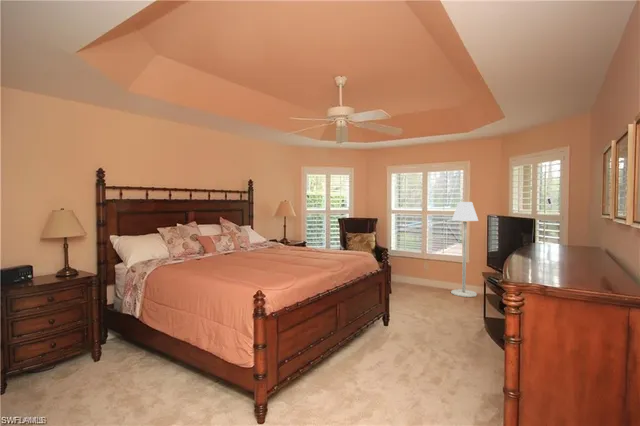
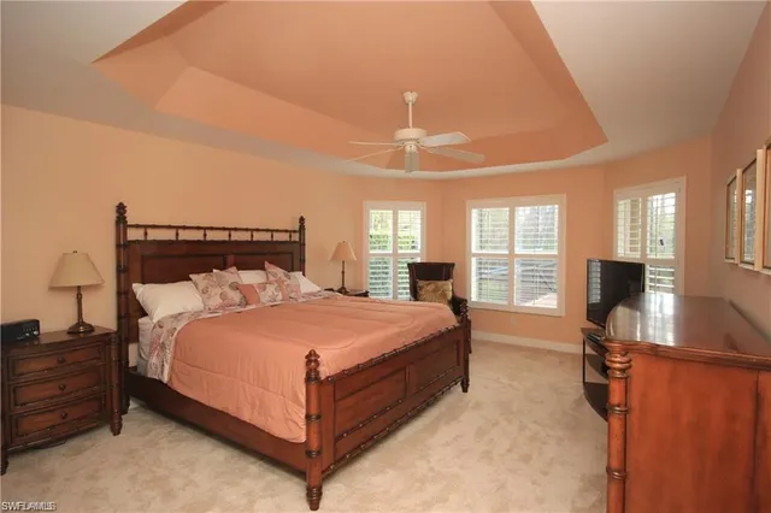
- floor lamp [450,201,479,298]
